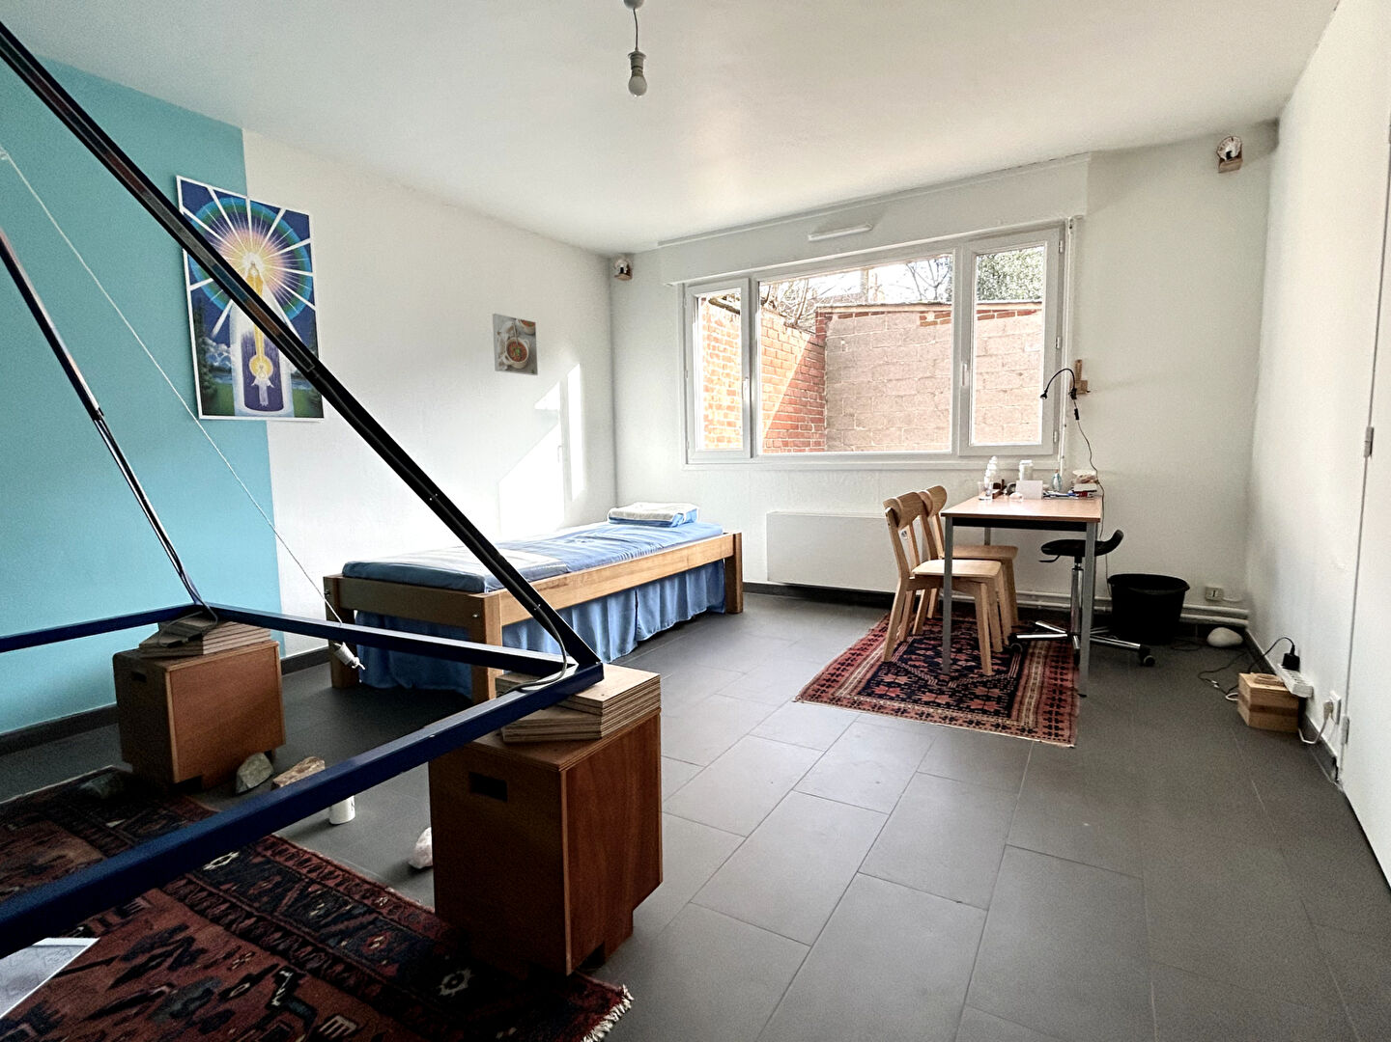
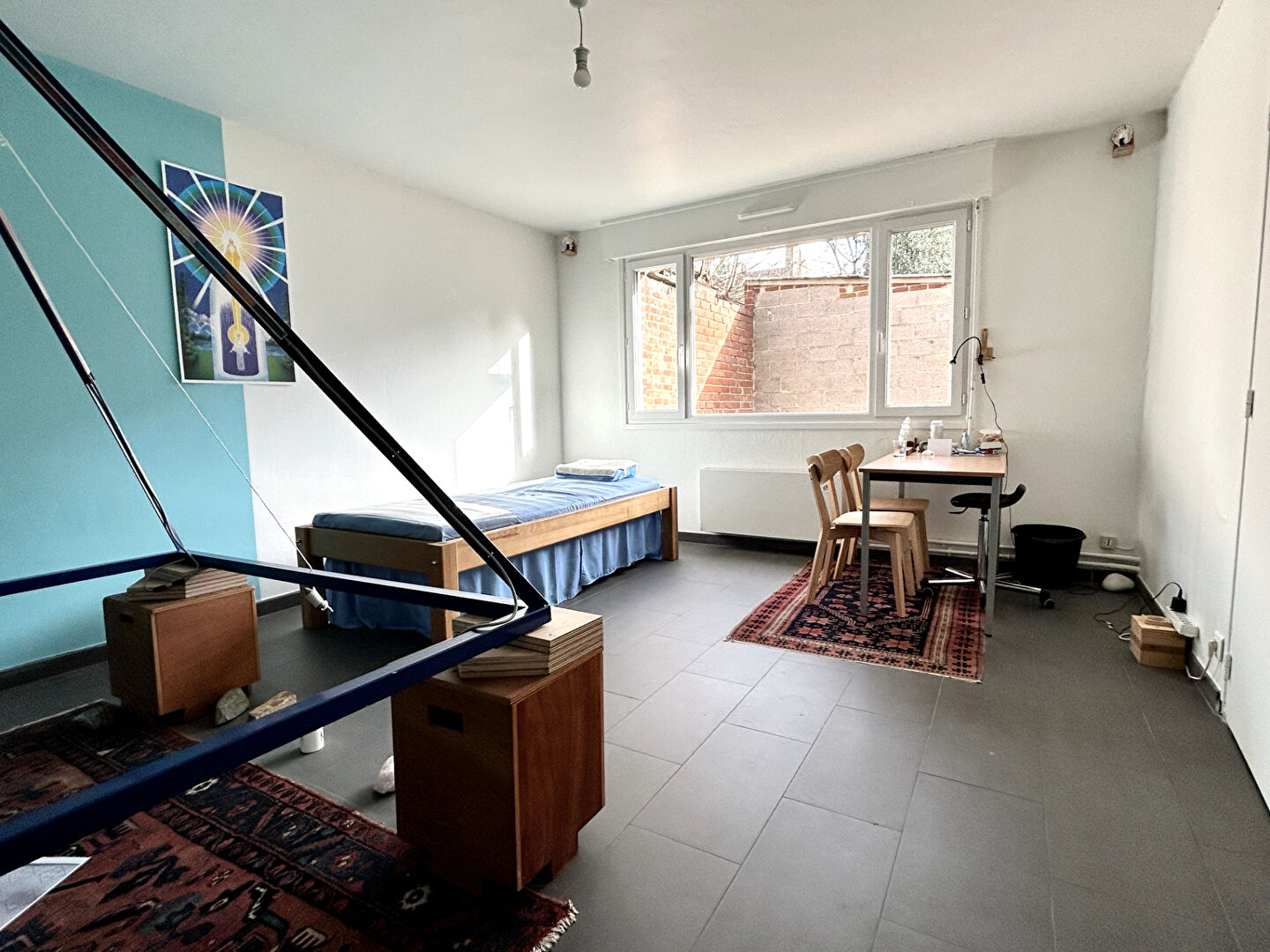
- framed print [492,313,539,377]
